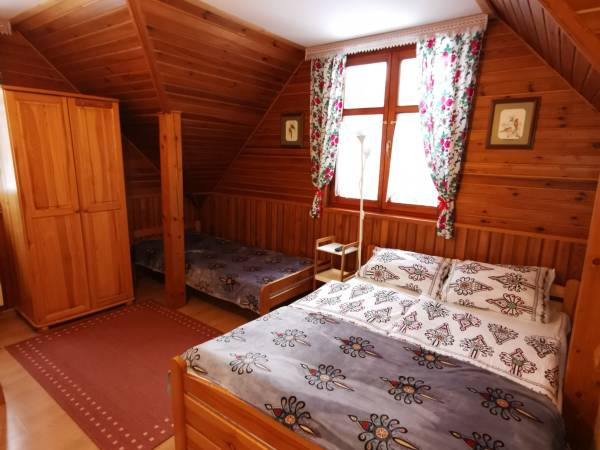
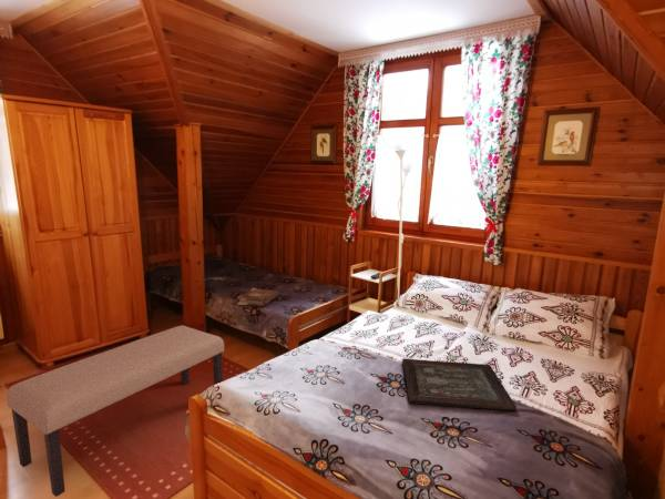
+ bench [6,325,225,498]
+ book [237,287,279,308]
+ tray [401,357,518,411]
